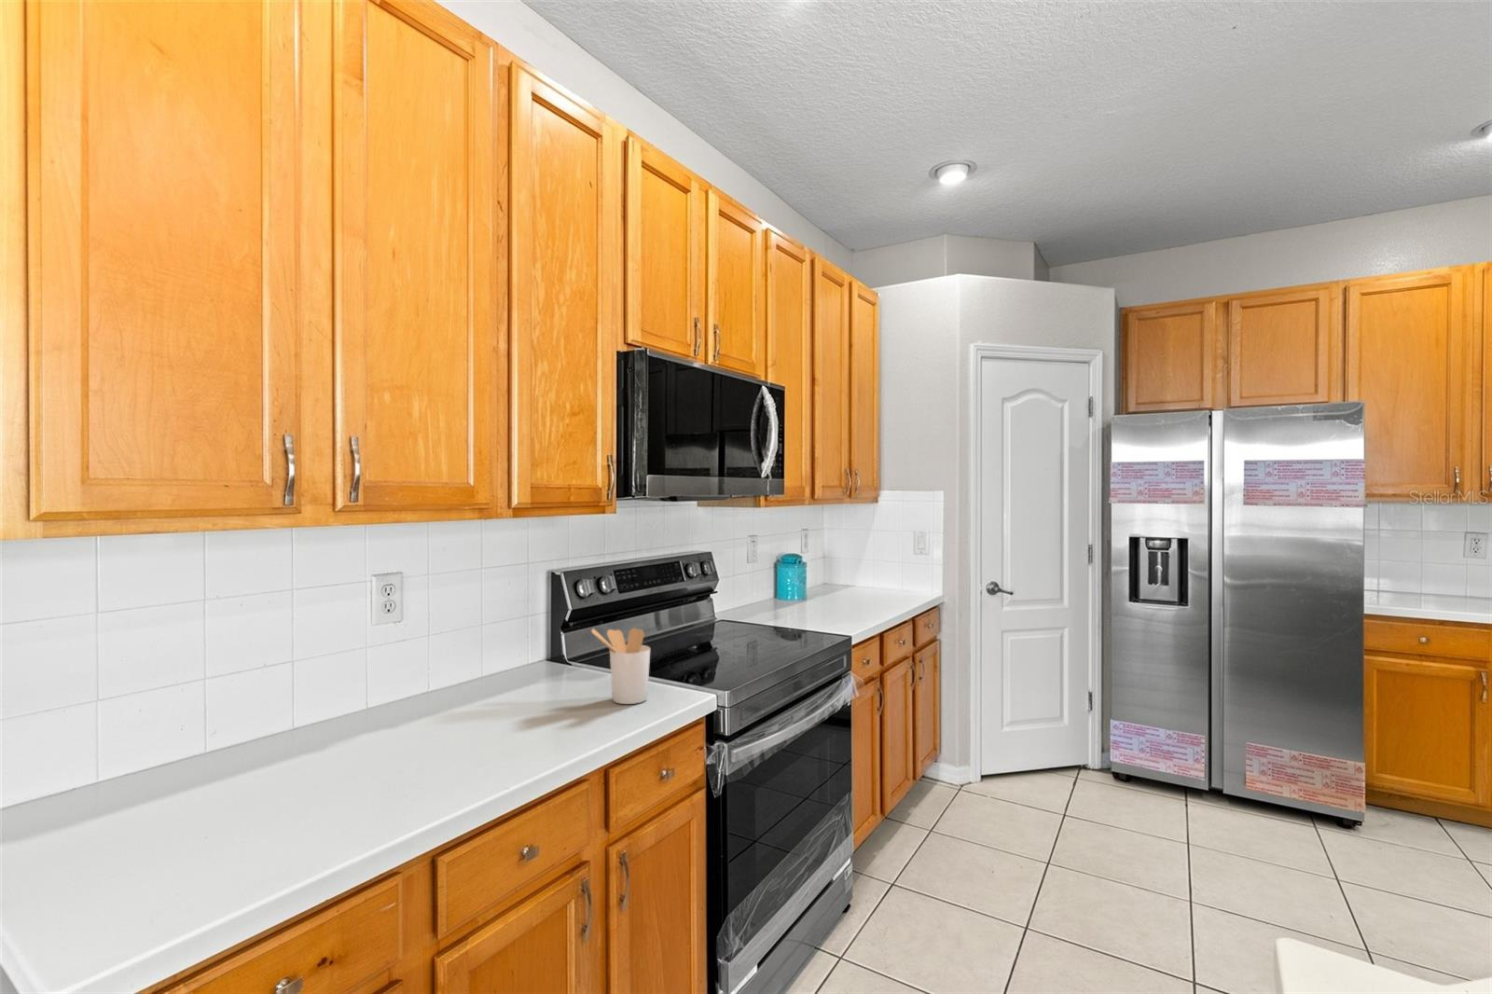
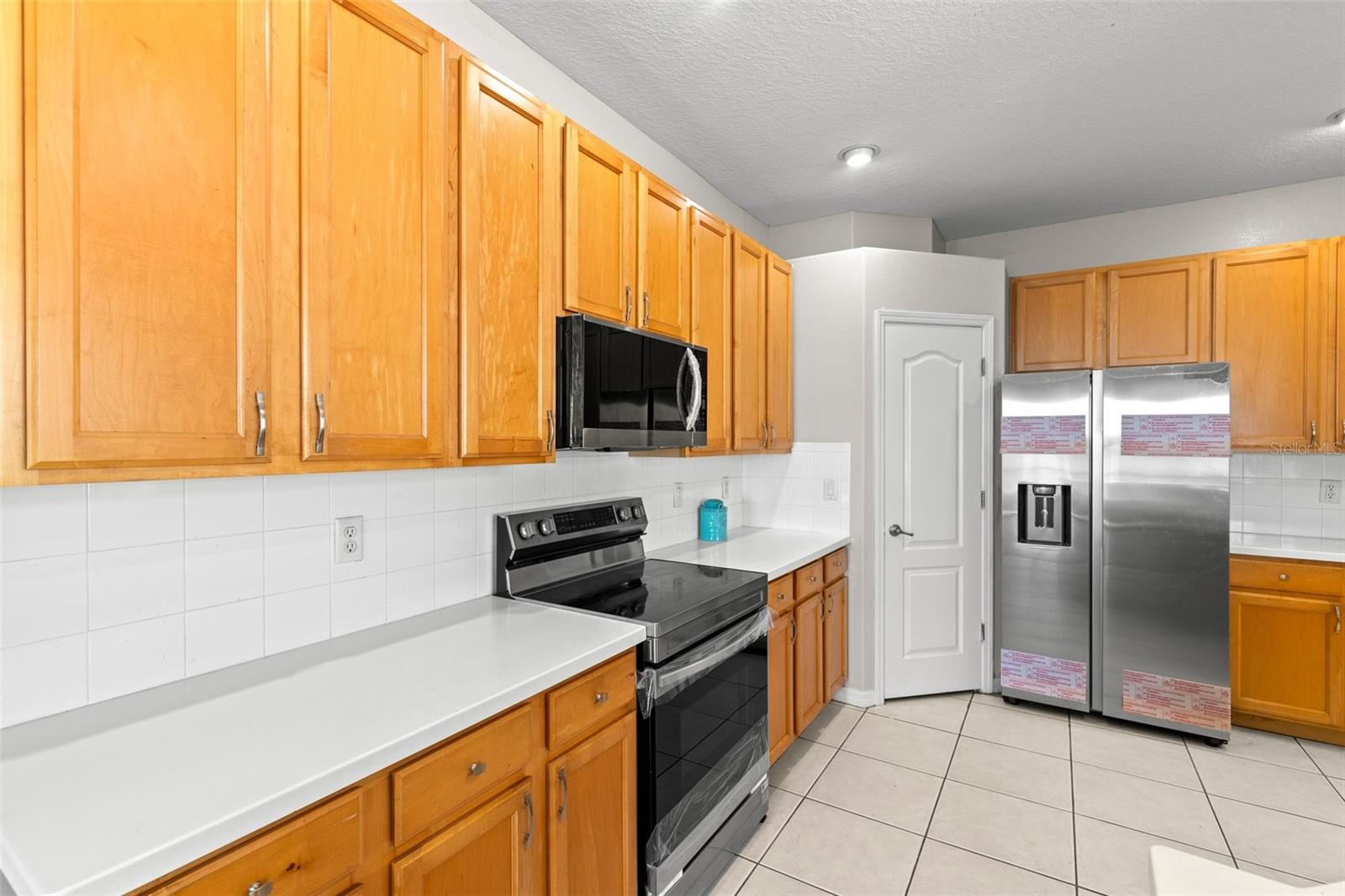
- utensil holder [590,628,651,704]
